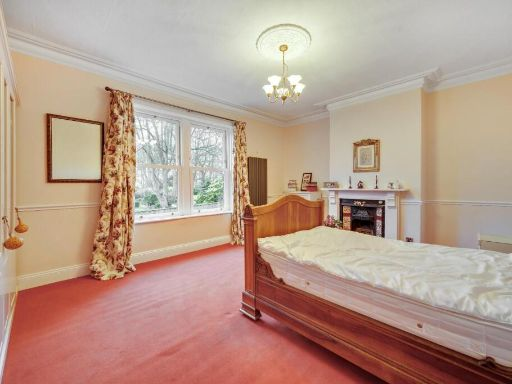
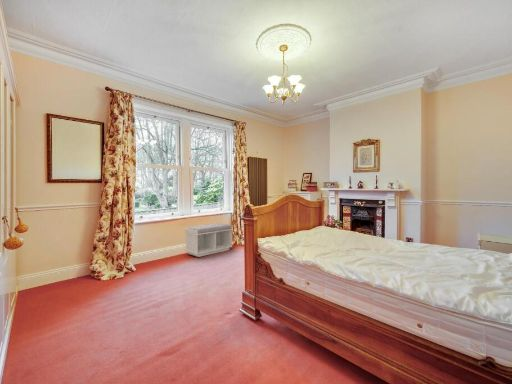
+ bench [184,222,233,258]
